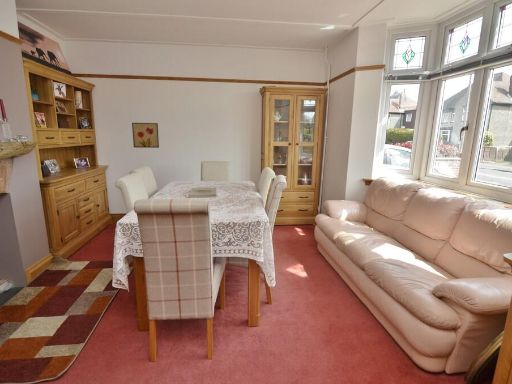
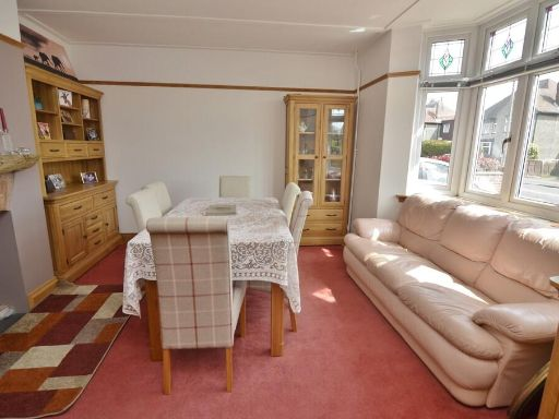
- wall art [131,122,160,149]
